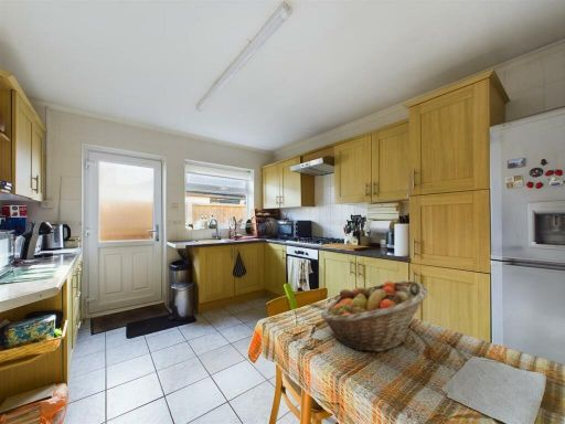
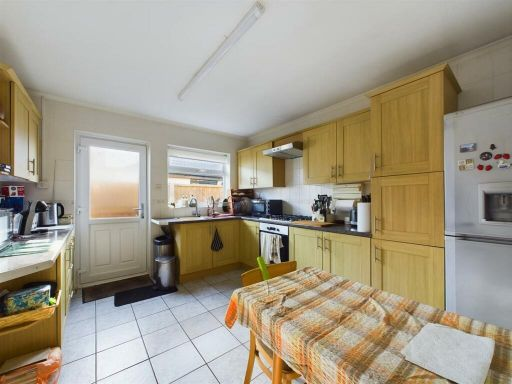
- fruit basket [320,279,428,352]
